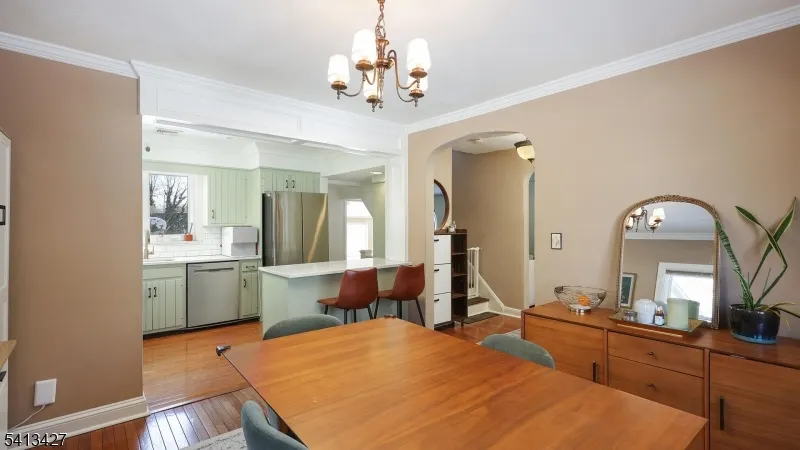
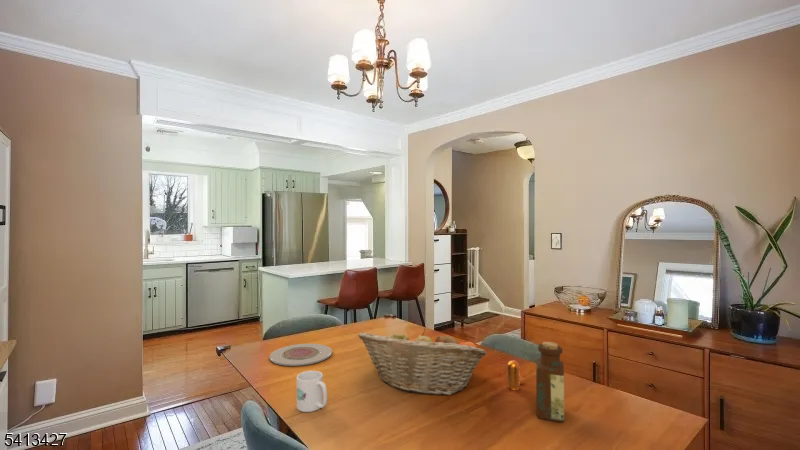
+ plate [269,343,333,367]
+ mug [296,370,328,413]
+ pepper shaker [506,359,524,391]
+ fruit basket [357,327,488,396]
+ bottle [535,341,565,423]
